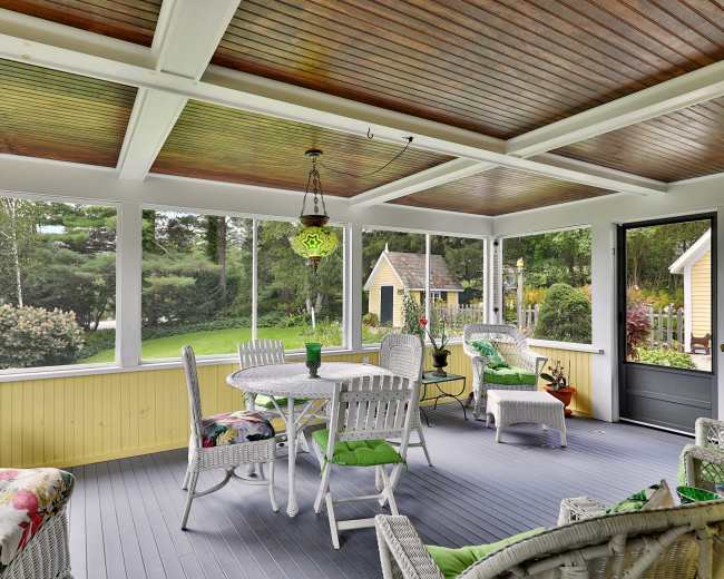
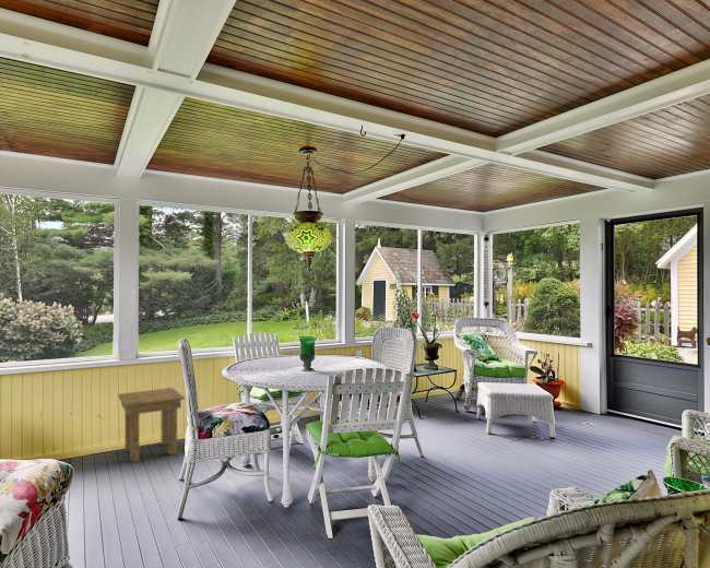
+ side table [117,387,186,463]
